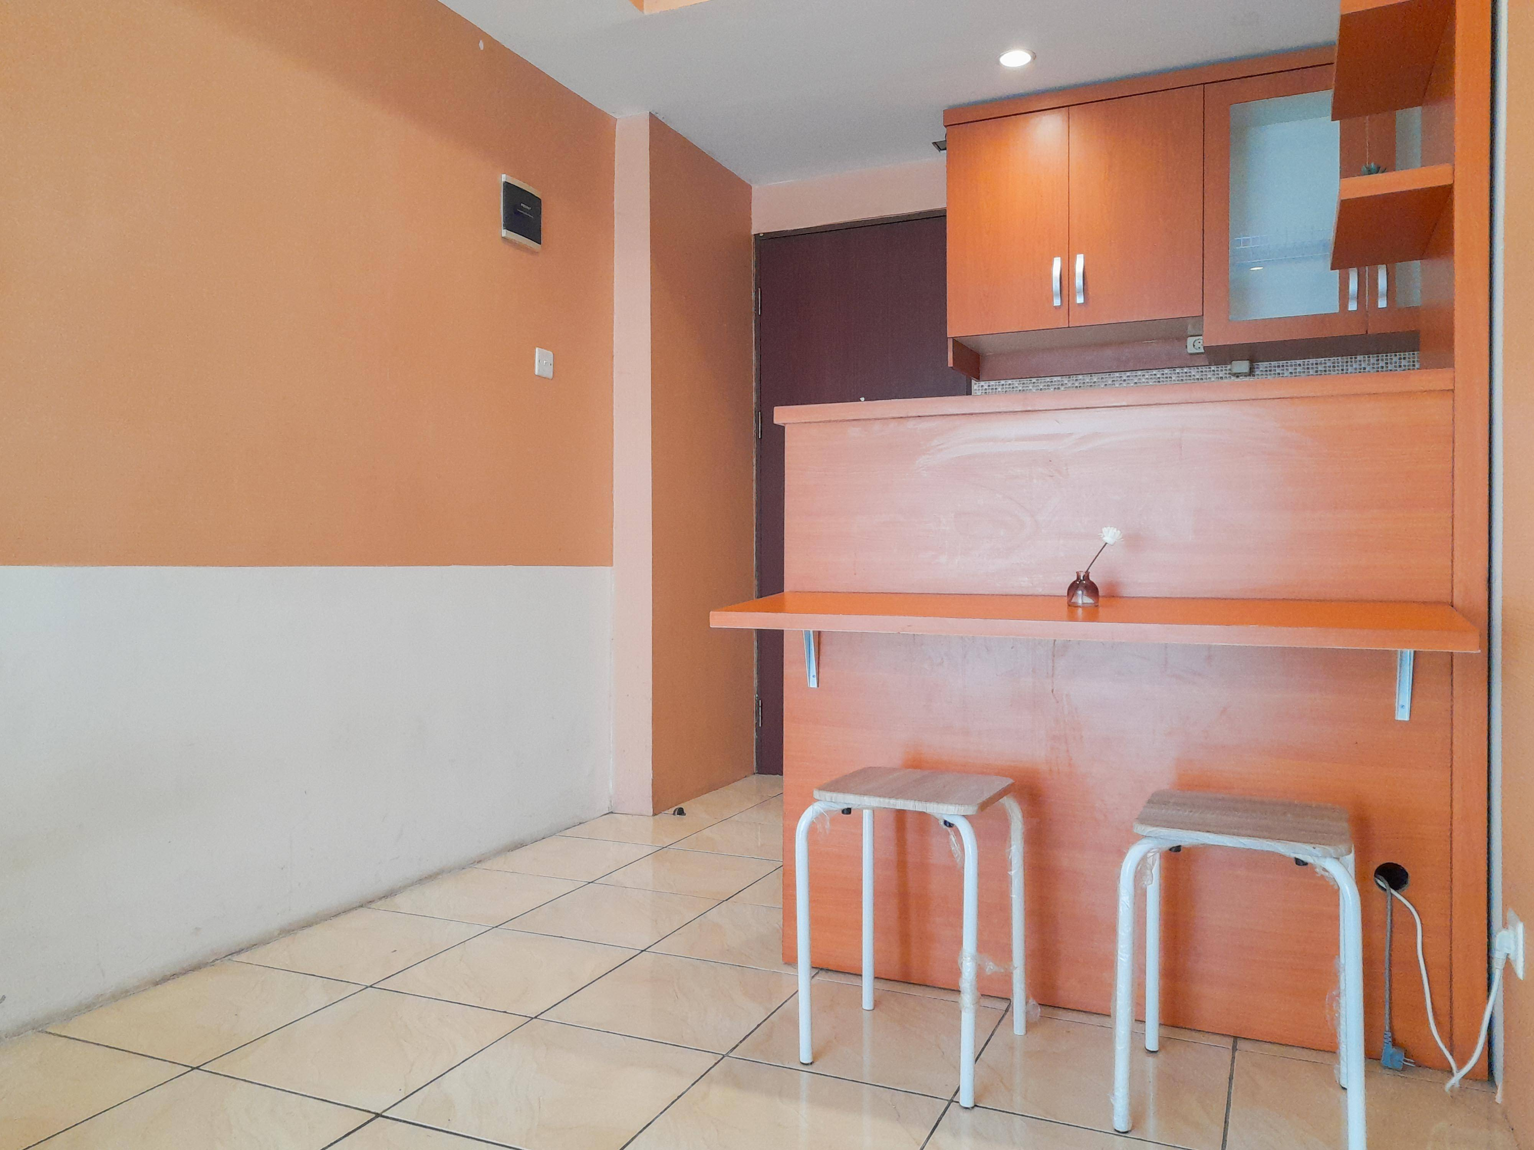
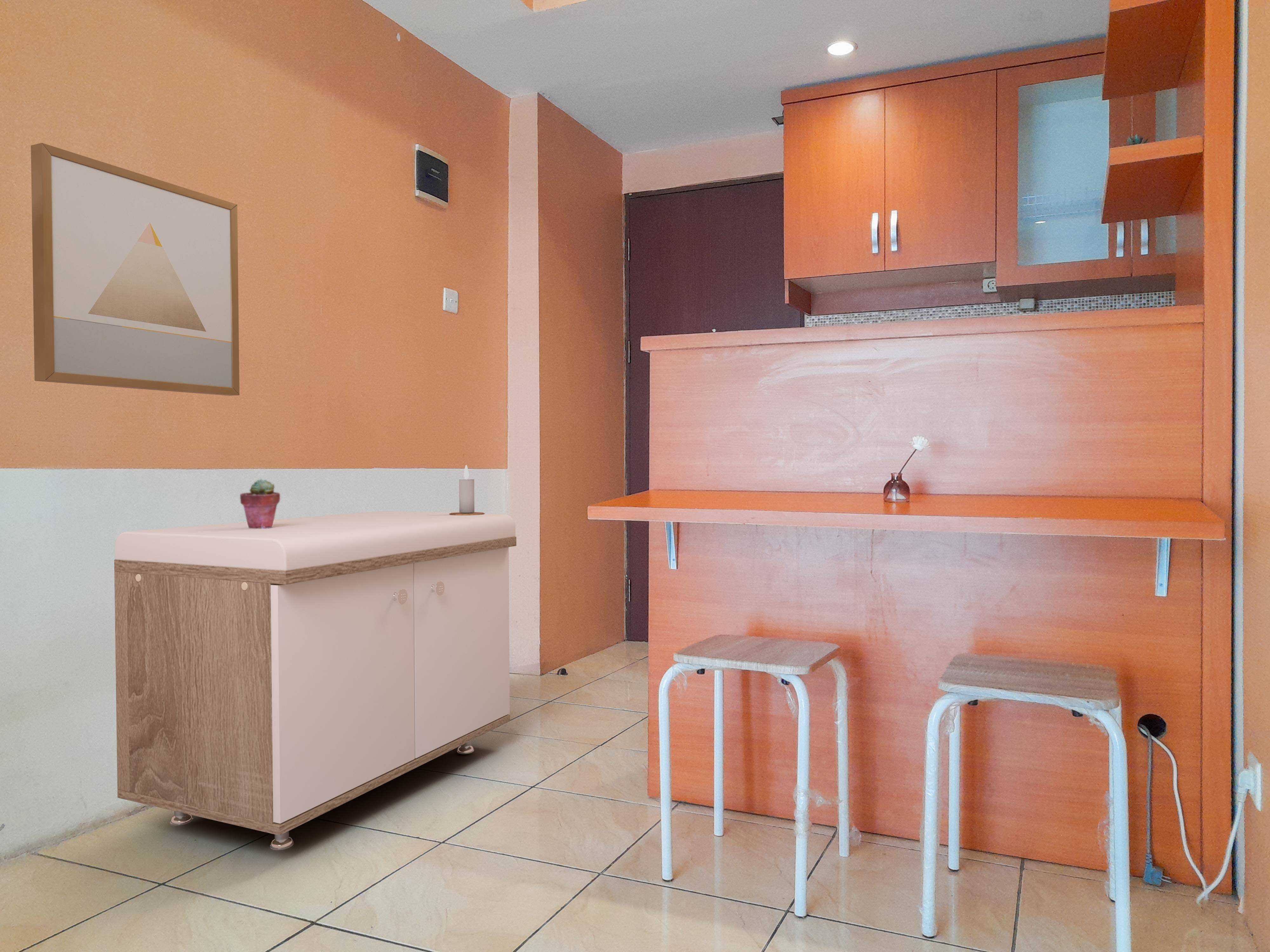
+ potted succulent [240,479,280,529]
+ wall art [30,143,240,396]
+ candle [449,465,485,515]
+ storage bench [114,511,517,850]
